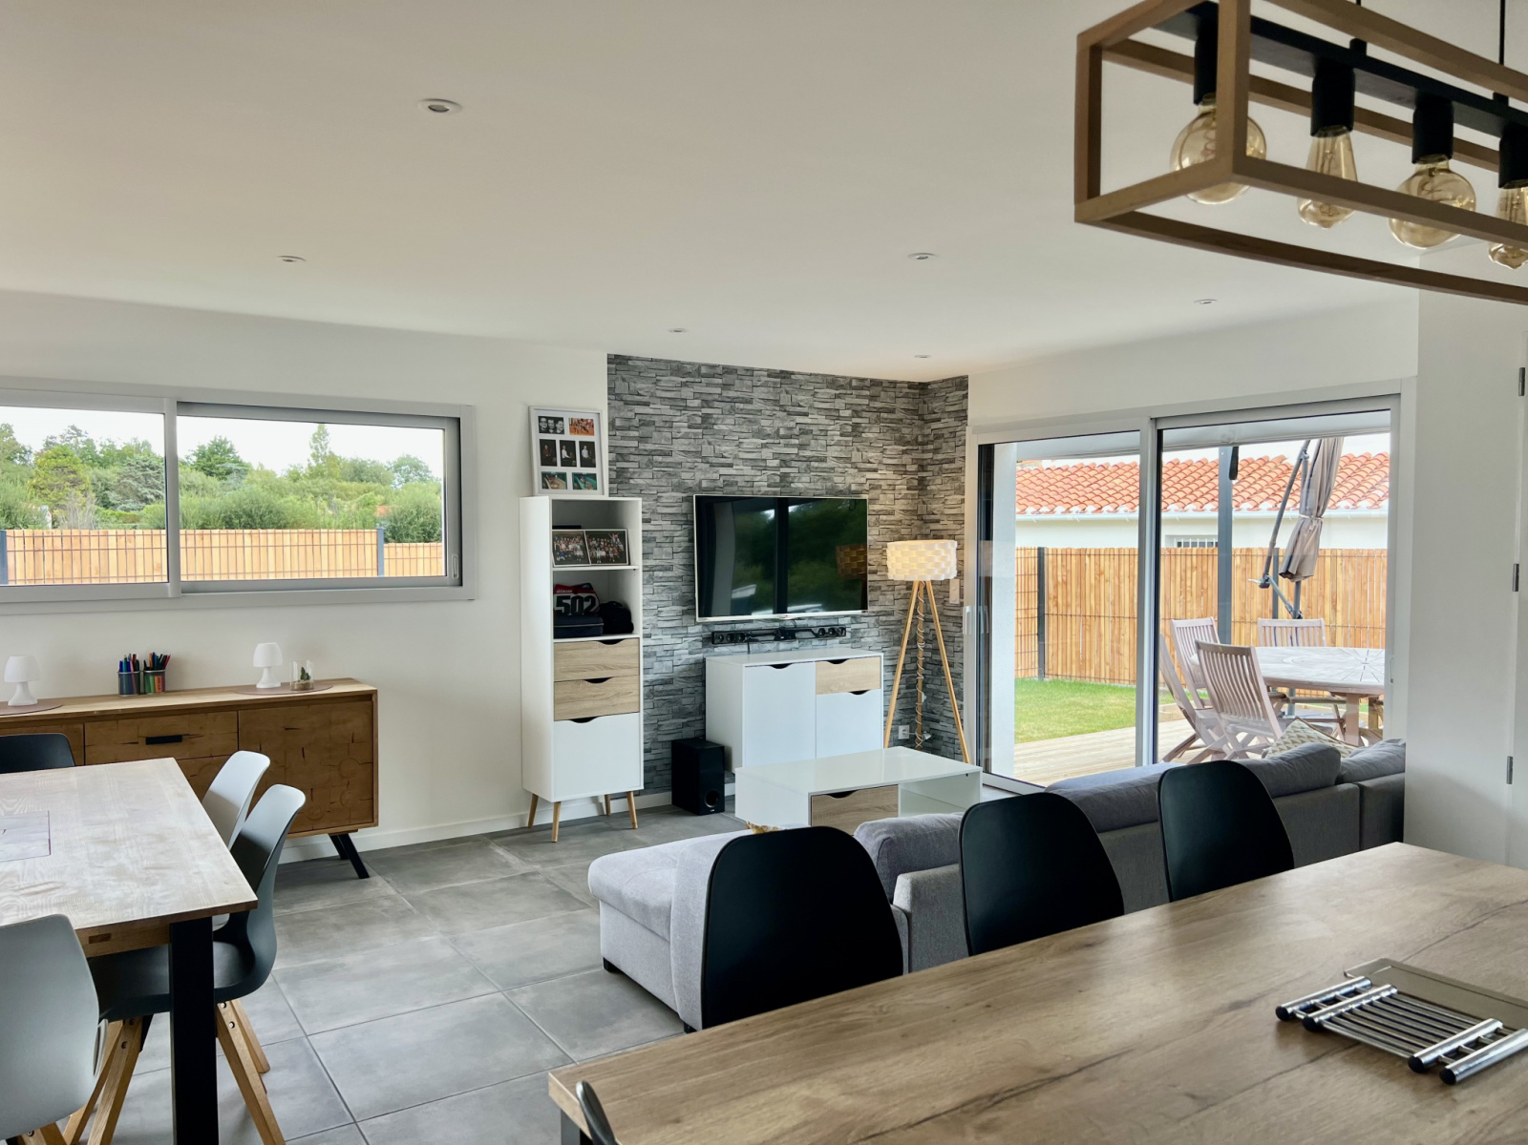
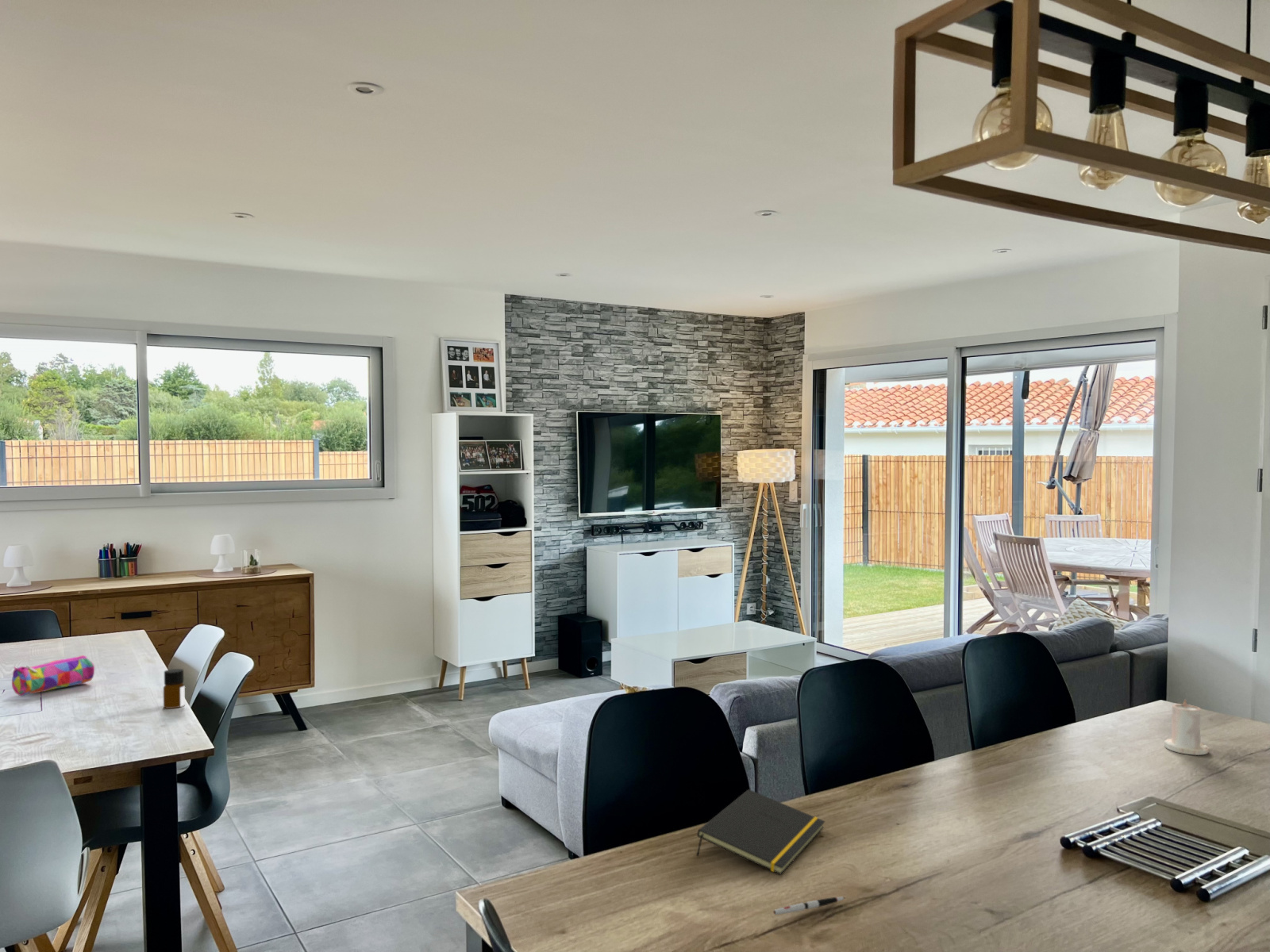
+ pen [772,896,846,916]
+ pencil case [11,655,95,697]
+ bottle [163,668,186,709]
+ candle [1164,699,1210,756]
+ notepad [696,789,825,876]
